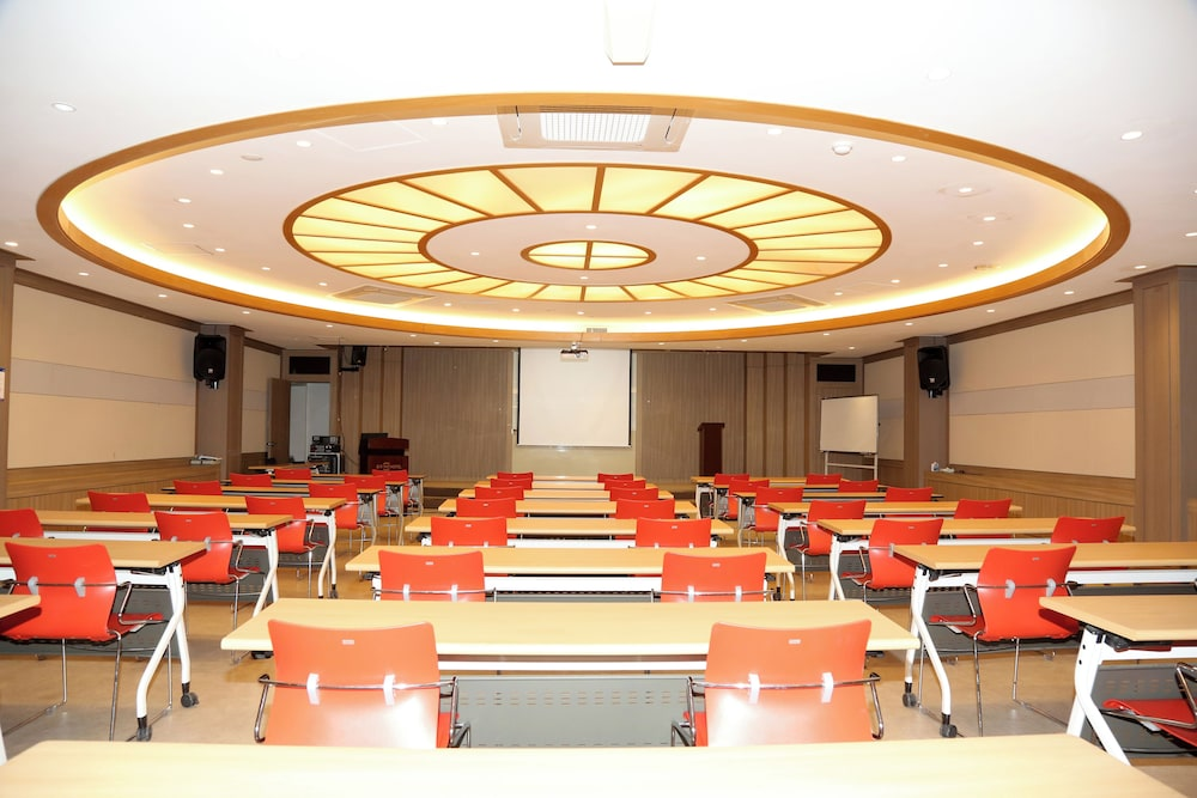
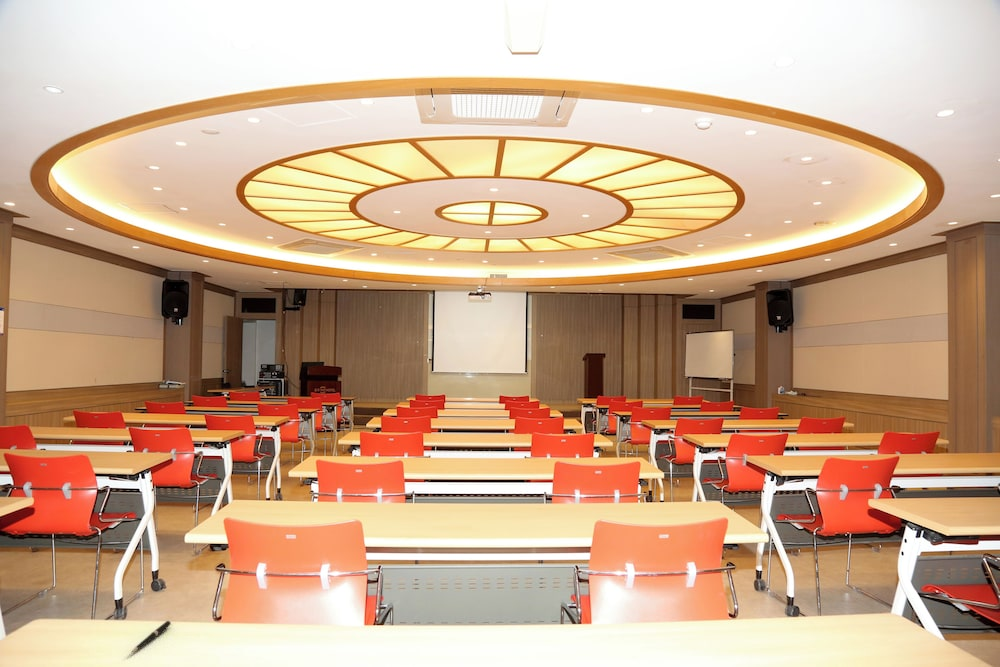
+ pen [130,619,172,654]
